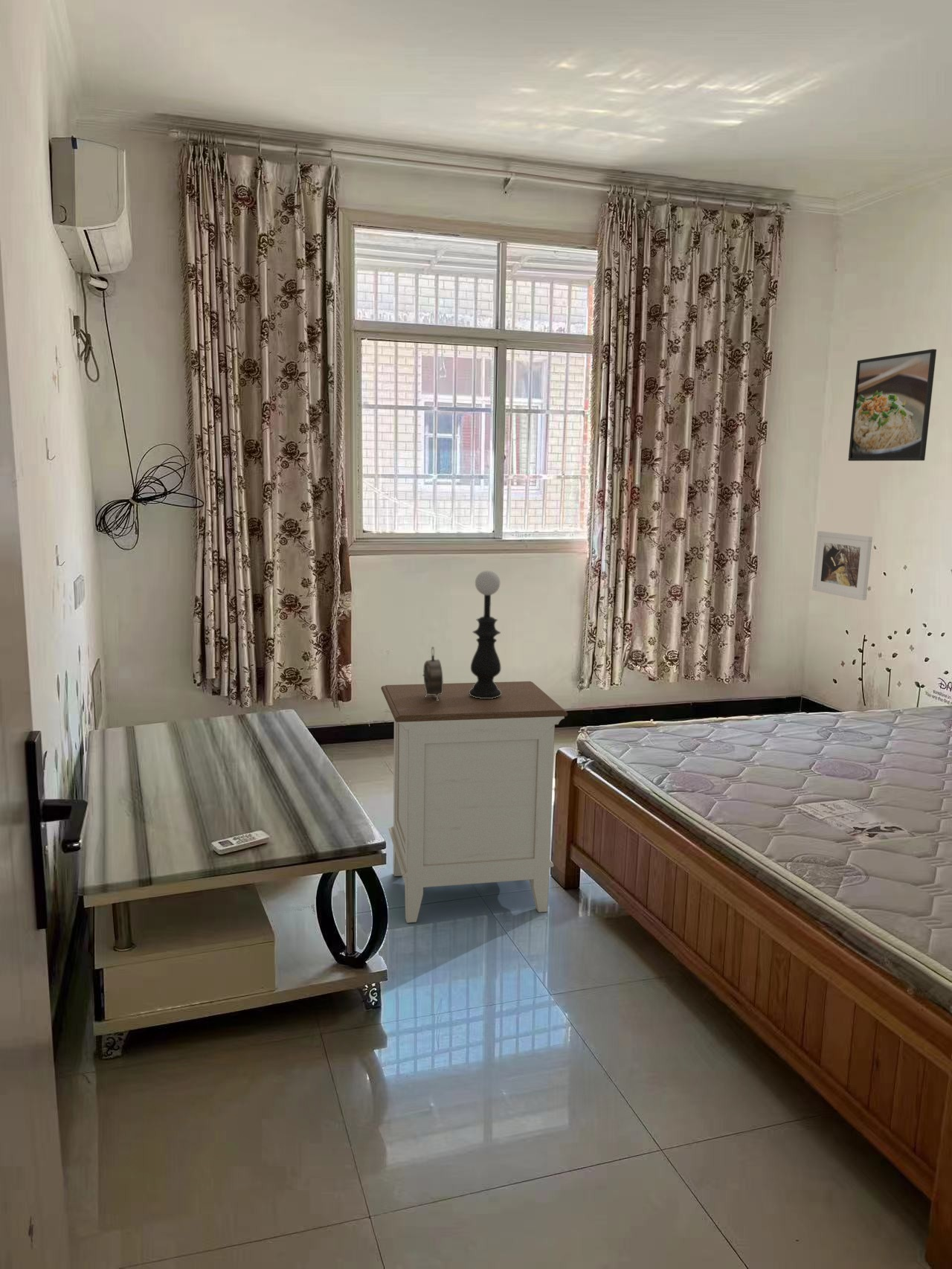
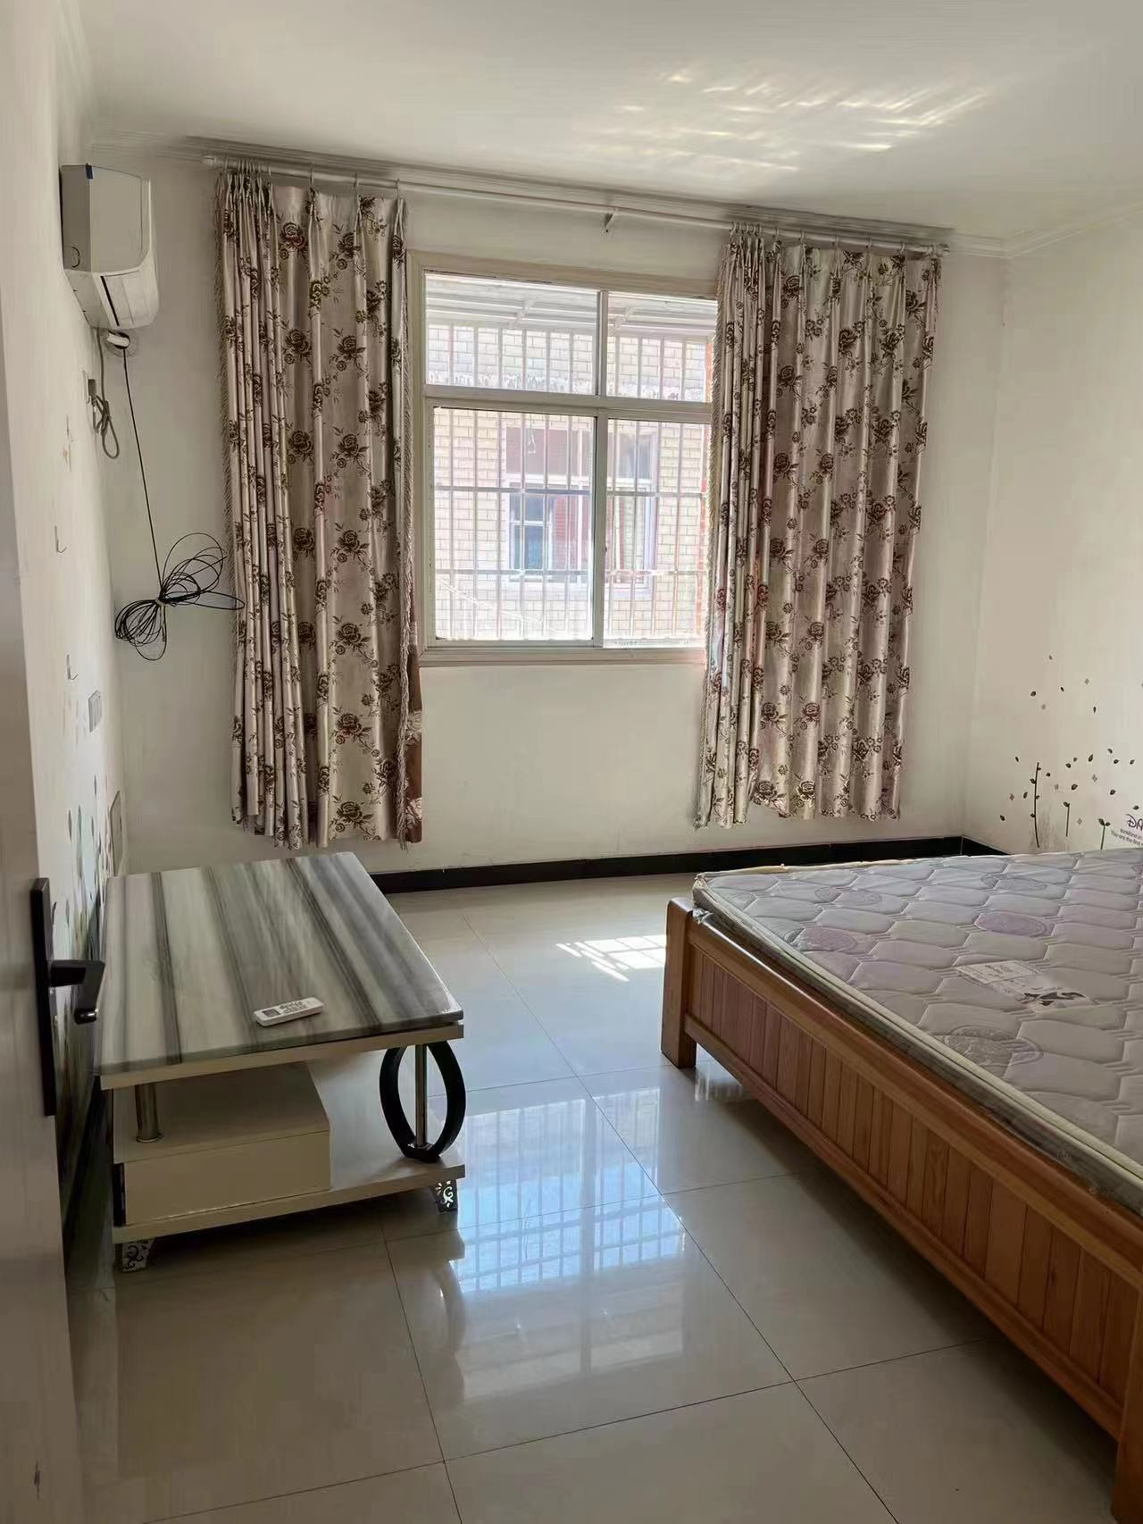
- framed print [811,530,873,601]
- alarm clock [422,646,444,701]
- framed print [847,348,937,462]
- nightstand [380,681,568,924]
- table lamp [469,570,501,698]
